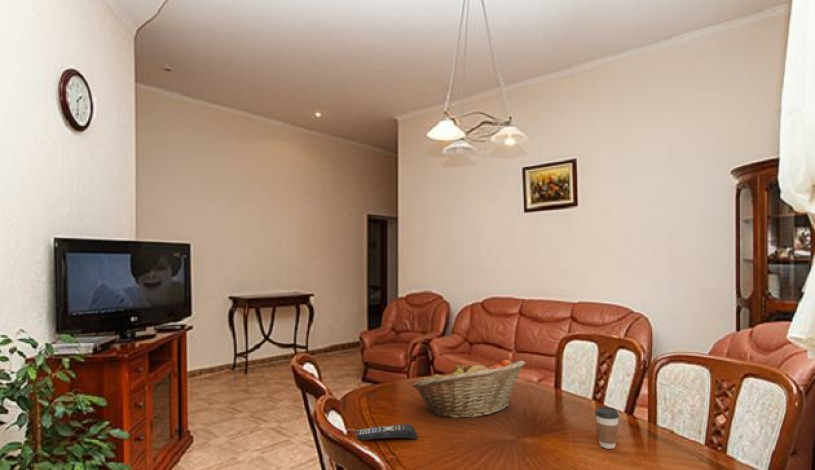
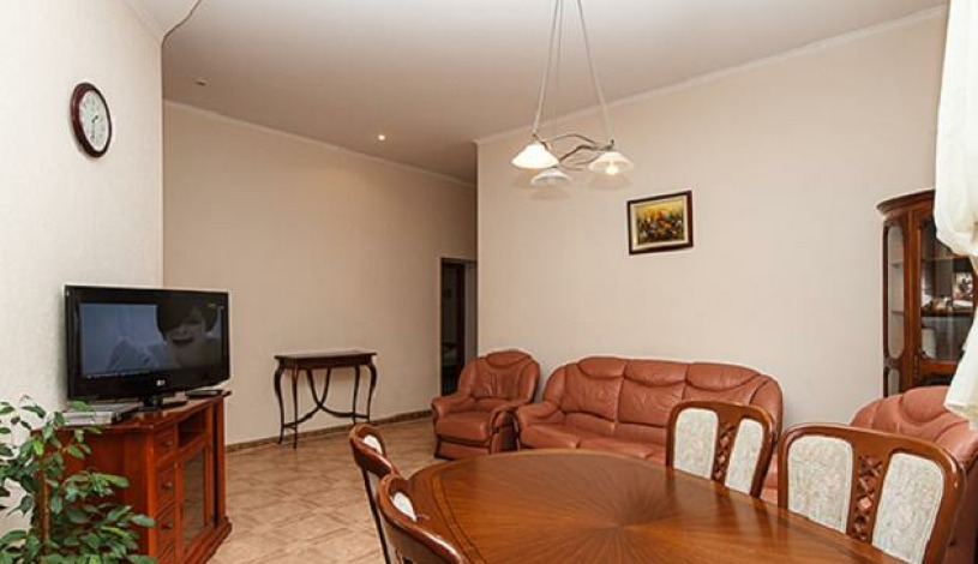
- fruit basket [411,359,526,419]
- coffee cup [594,406,620,450]
- remote control [353,423,418,442]
